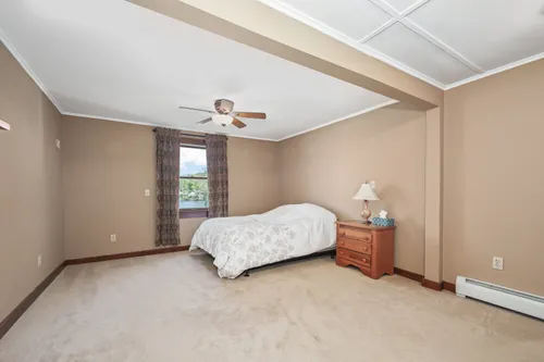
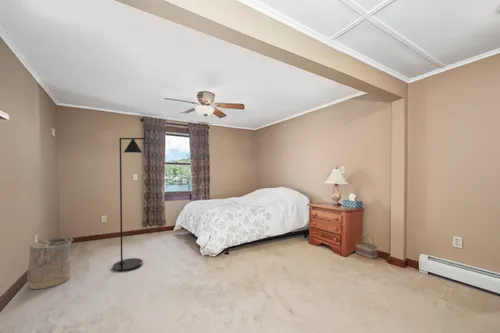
+ basket [355,233,379,260]
+ floor lamp [112,137,146,272]
+ laundry hamper [26,236,74,290]
